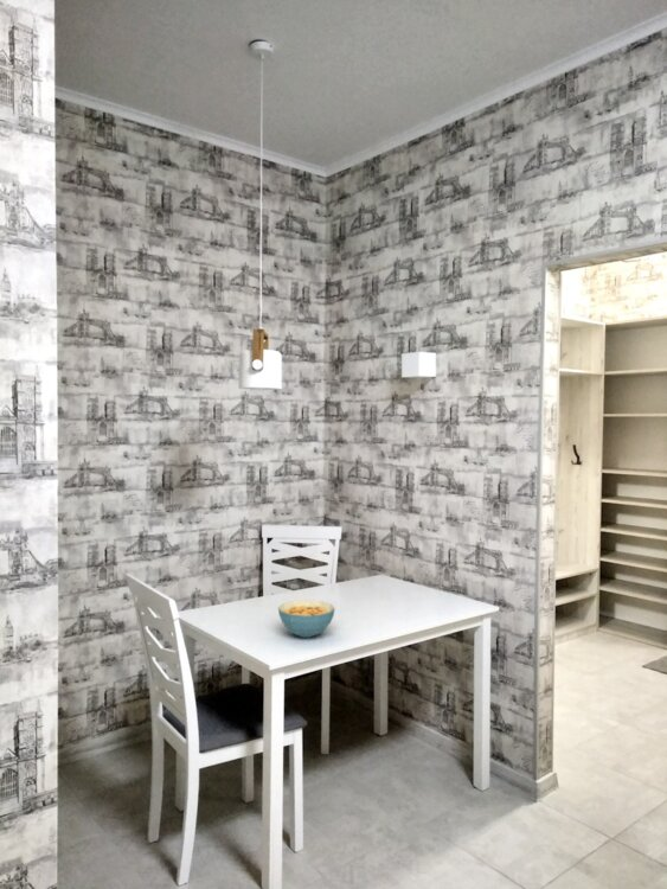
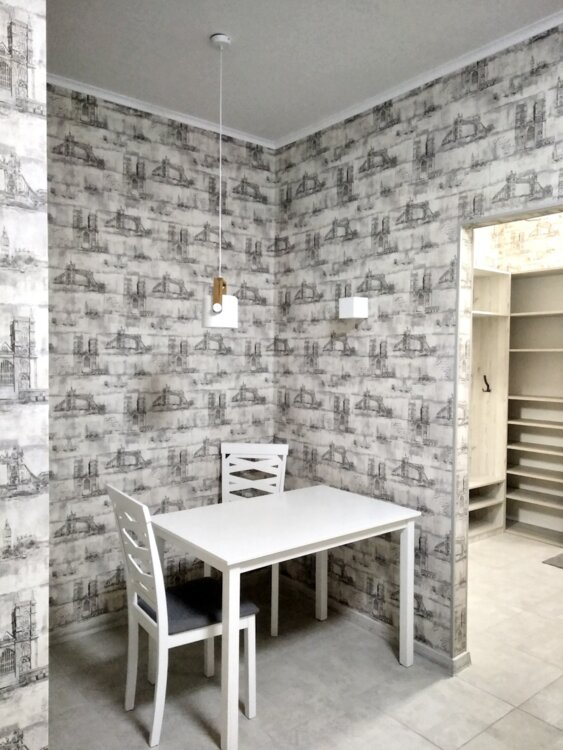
- cereal bowl [277,599,336,639]
